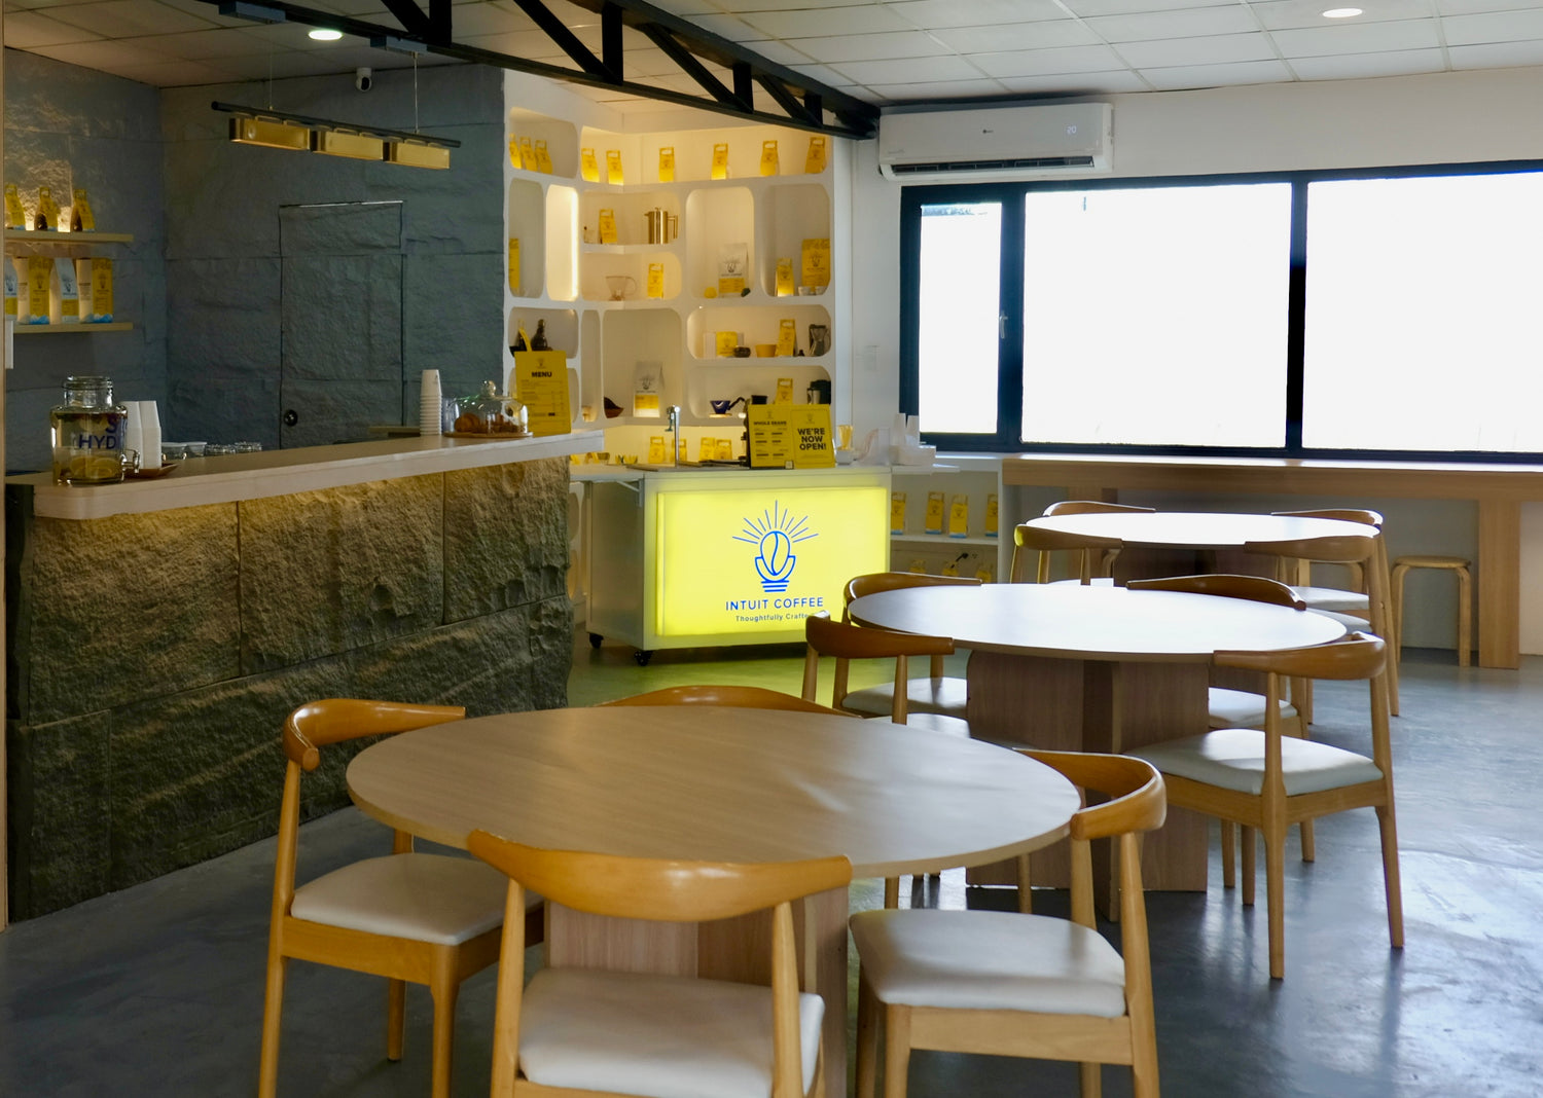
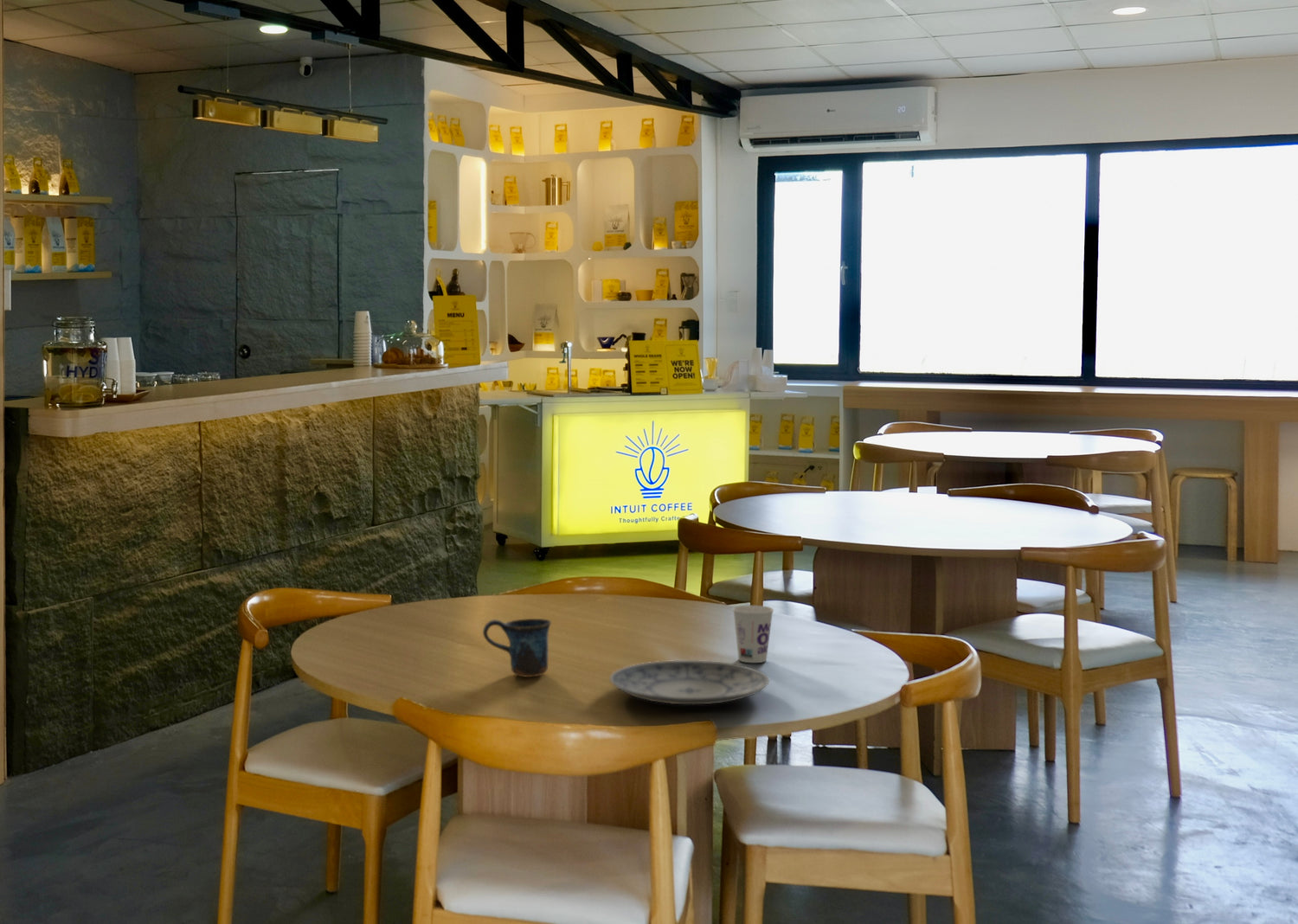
+ cup [732,605,774,664]
+ mug [482,618,552,678]
+ plate [609,659,770,705]
